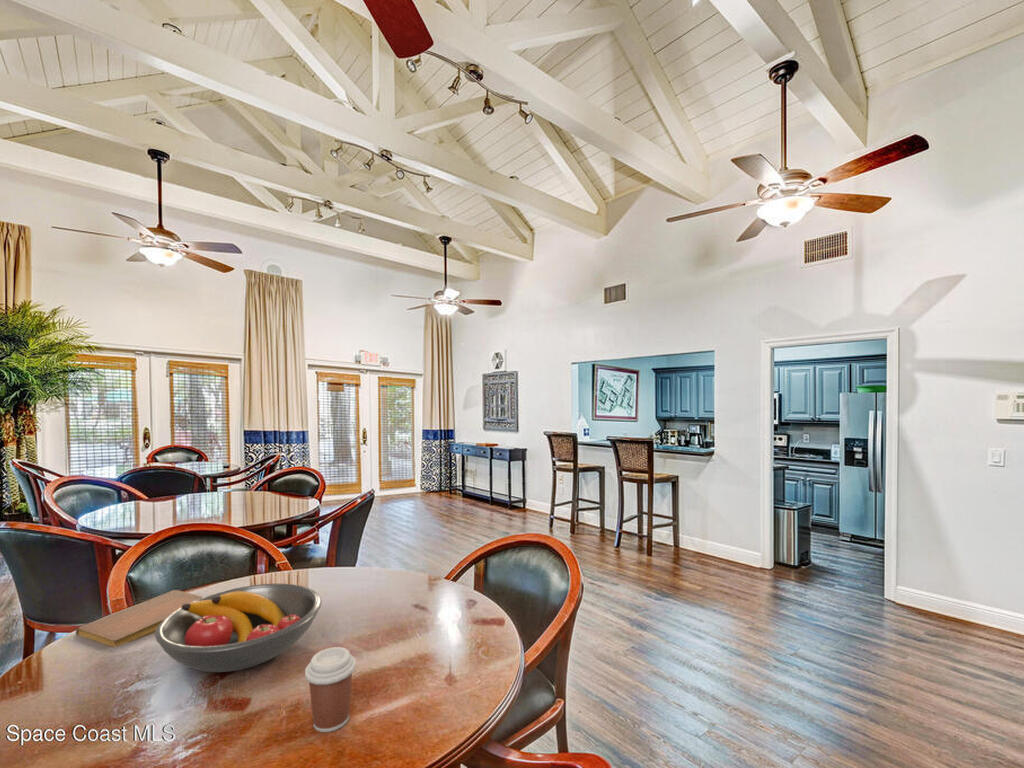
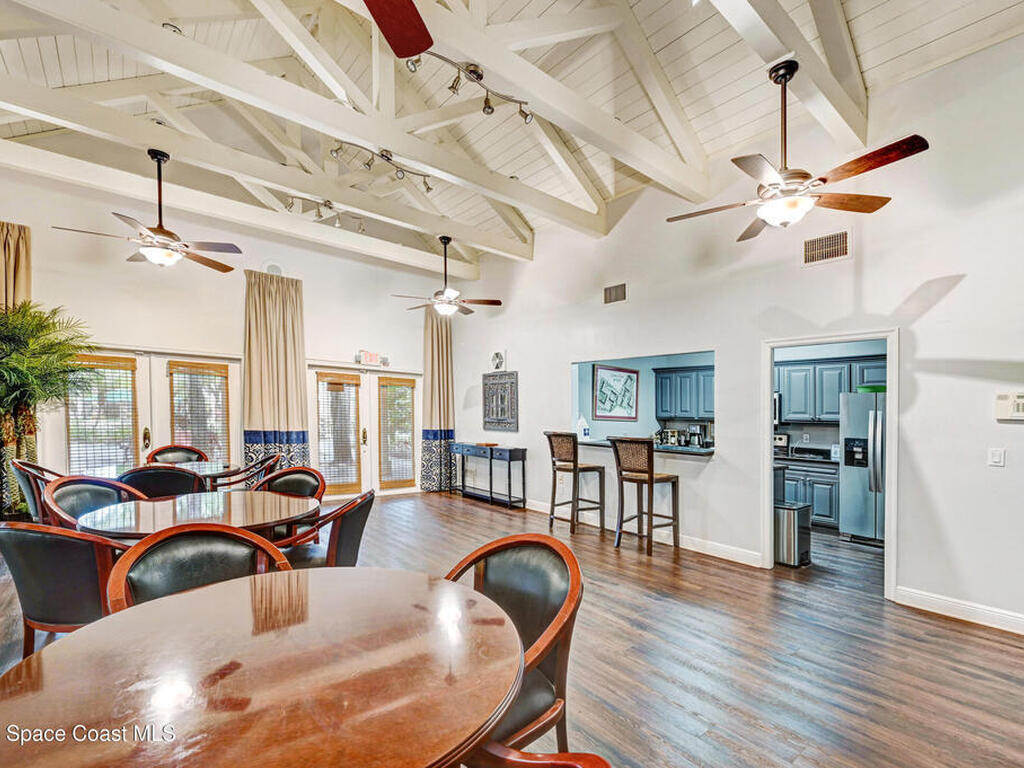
- coffee cup [304,646,357,733]
- notebook [75,589,205,648]
- fruit bowl [154,583,323,673]
